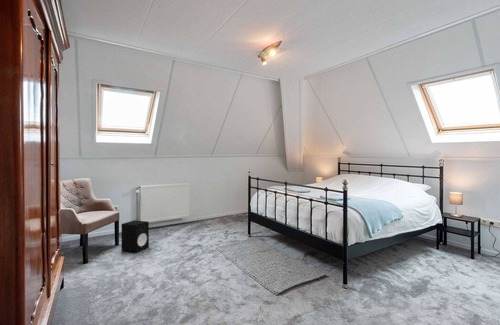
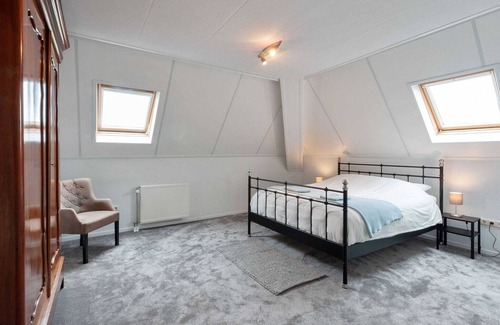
- speaker [121,219,150,254]
